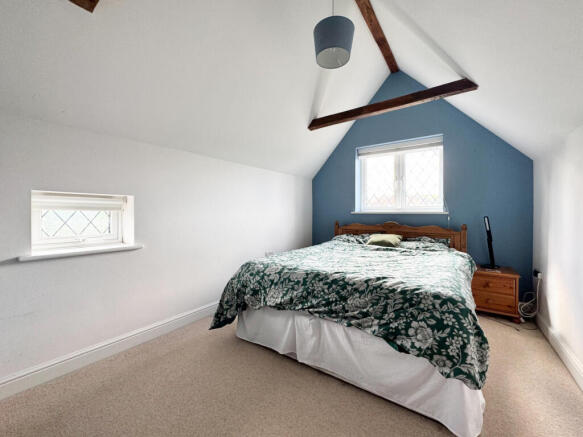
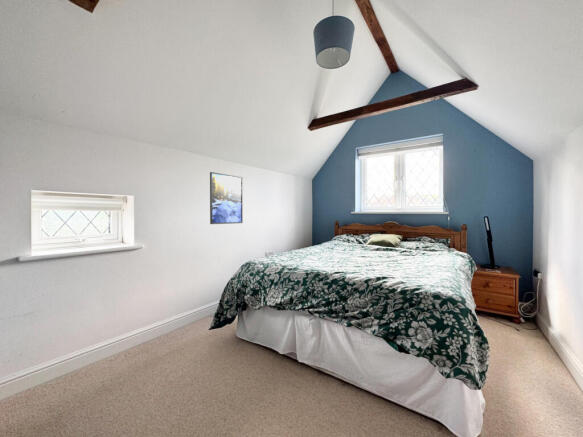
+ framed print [209,171,244,225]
